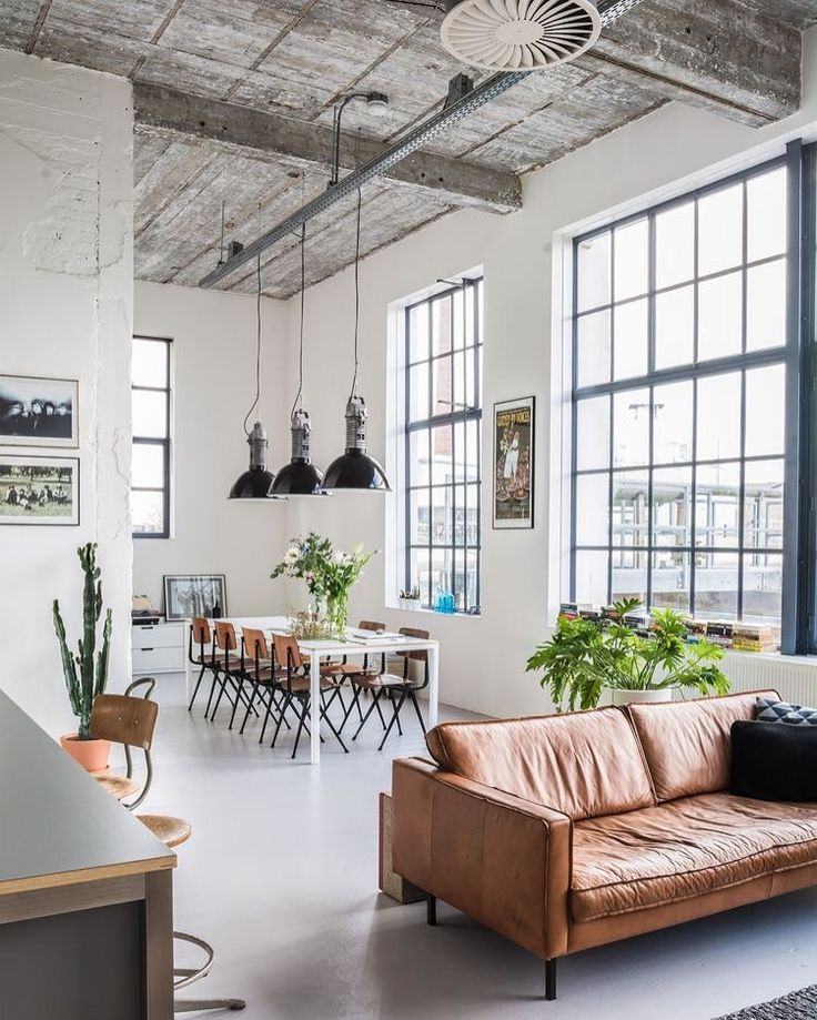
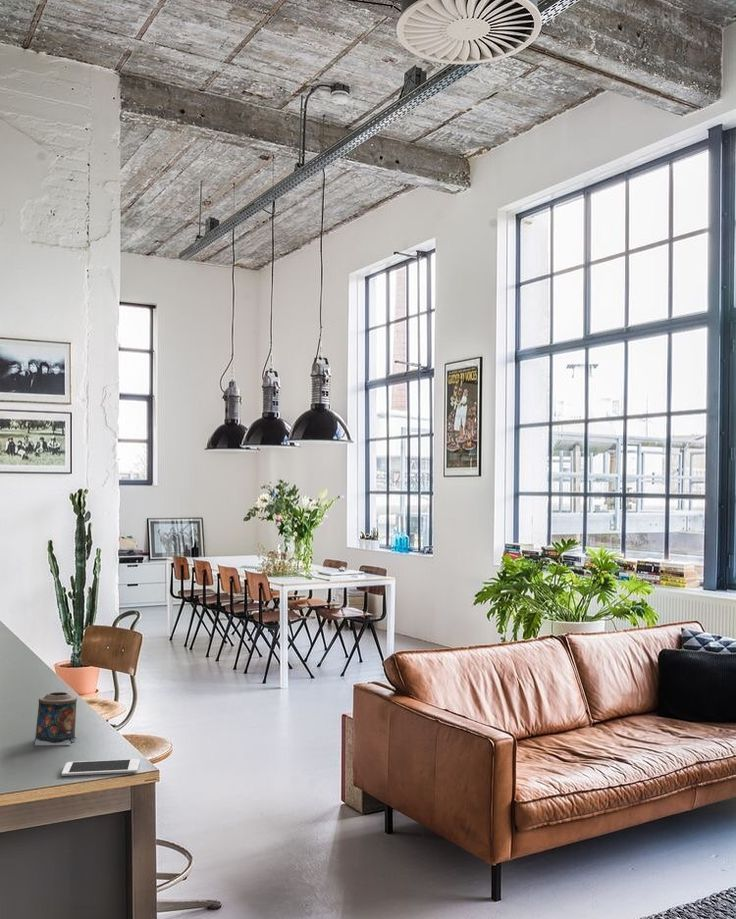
+ candle [34,691,78,746]
+ cell phone [61,758,141,777]
